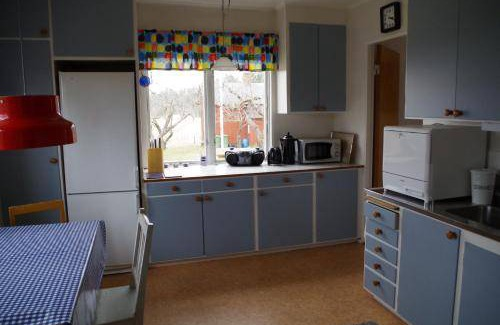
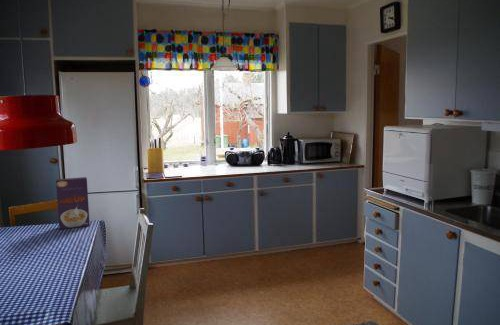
+ cereal box [55,176,91,230]
